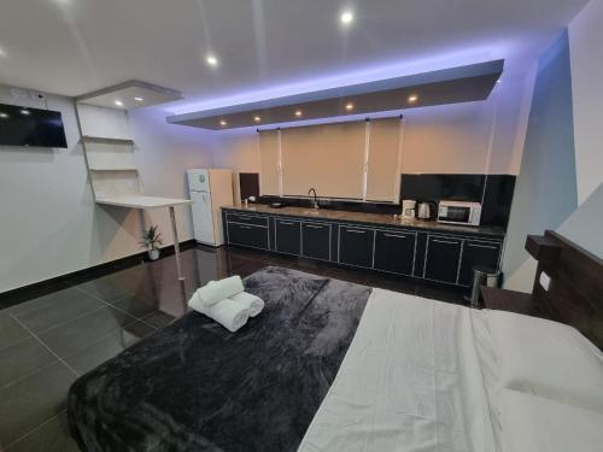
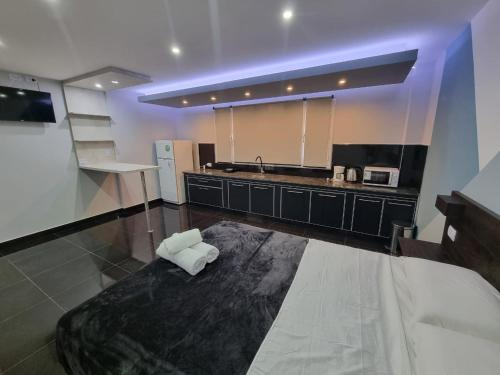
- indoor plant [136,223,165,260]
